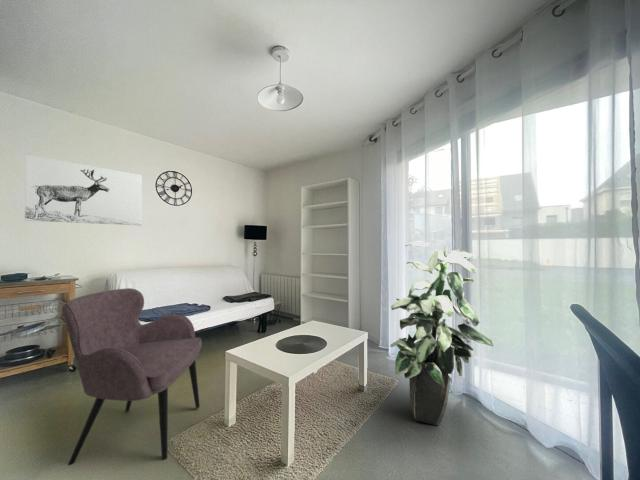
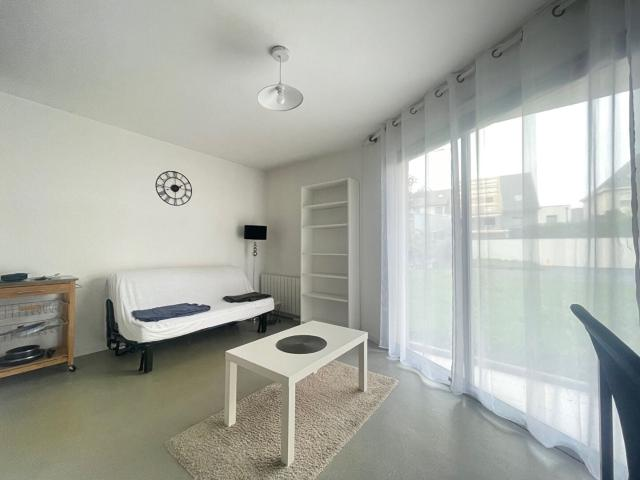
- wall art [24,153,143,227]
- armchair [61,287,203,466]
- indoor plant [389,241,494,426]
